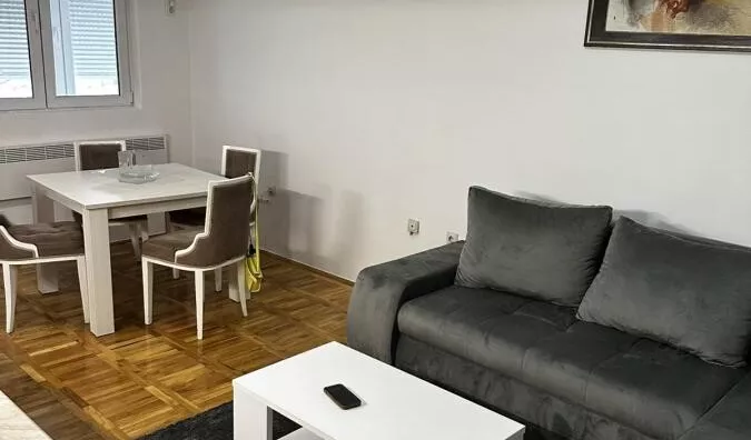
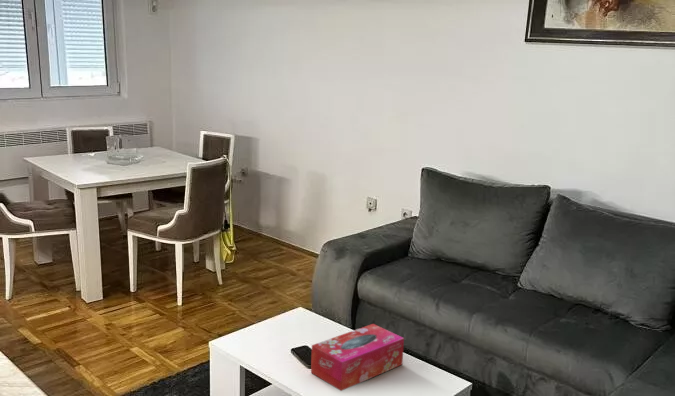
+ tissue box [310,323,405,392]
